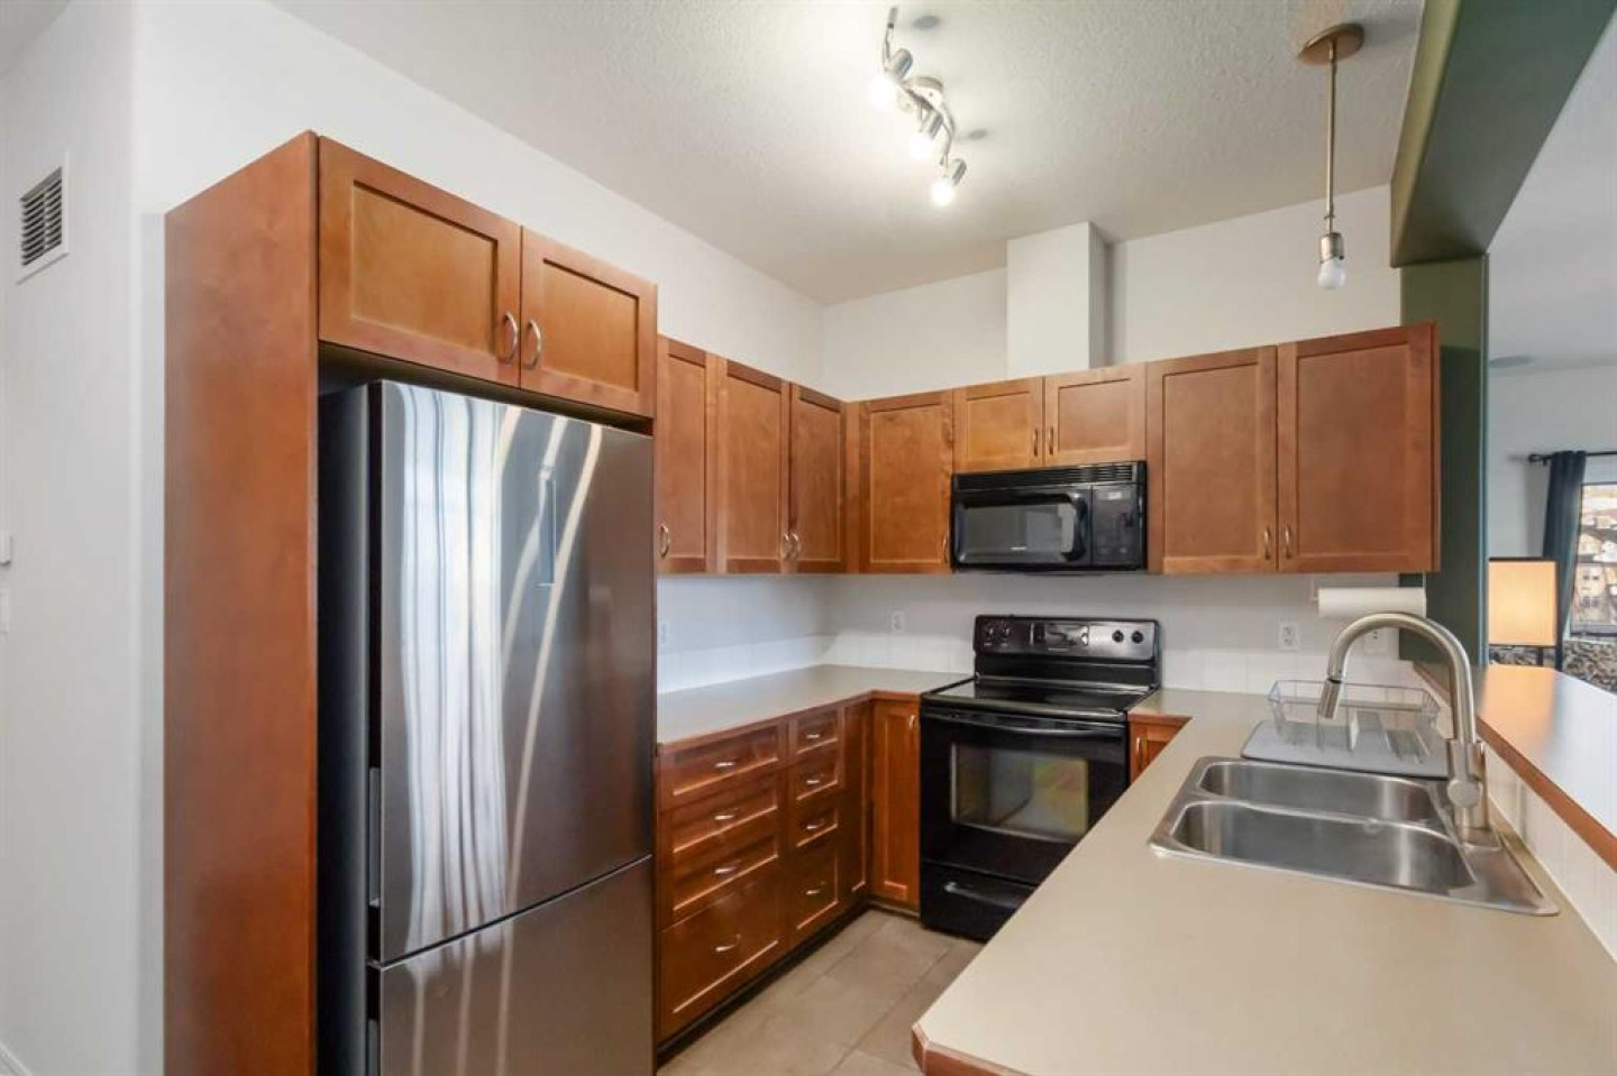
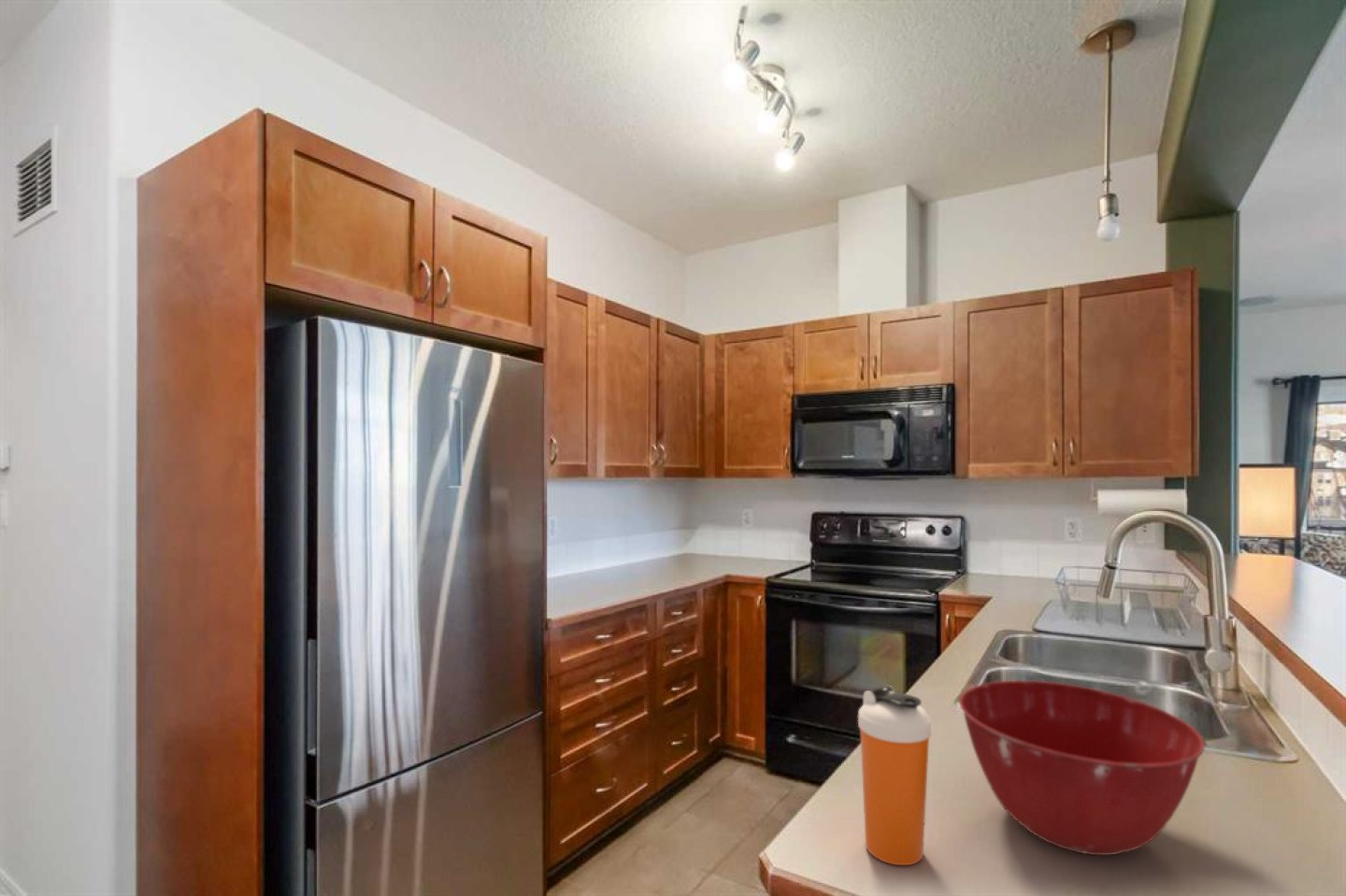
+ mixing bowl [958,679,1206,857]
+ shaker bottle [857,685,932,866]
